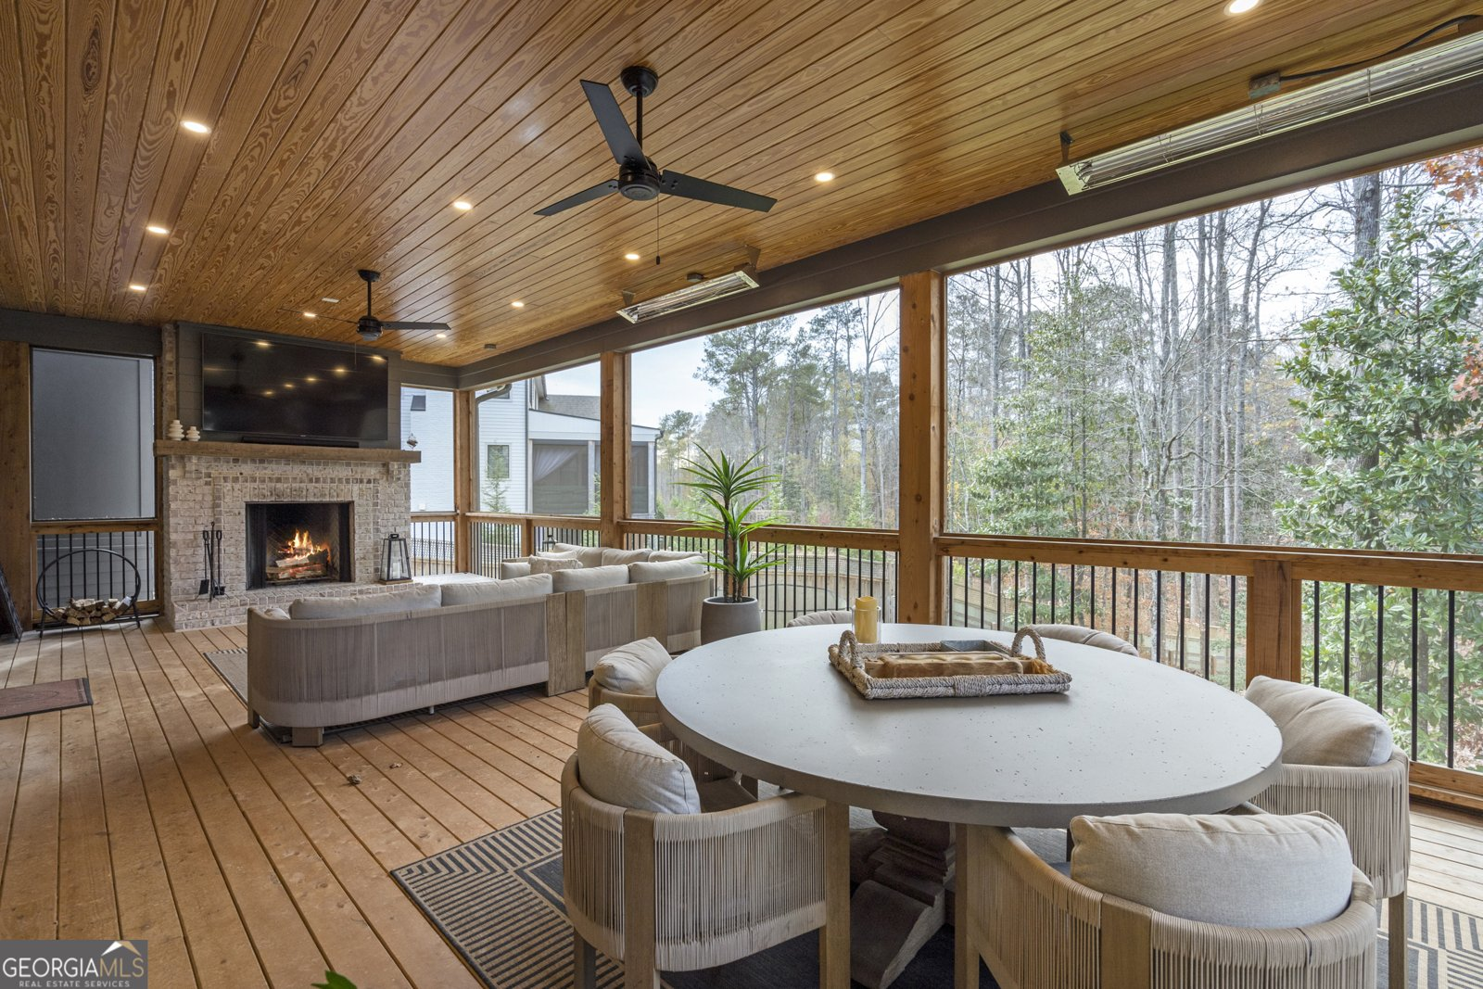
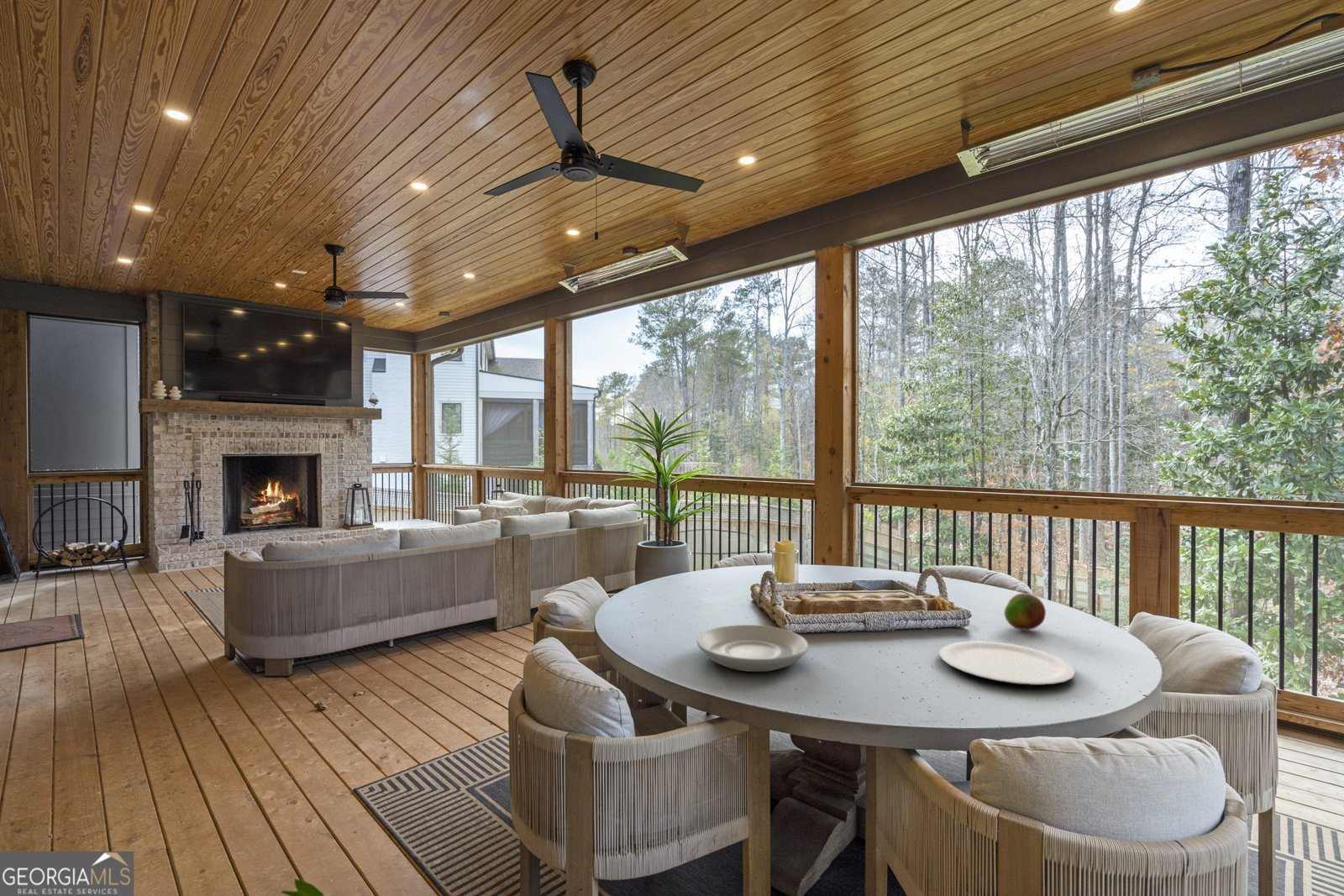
+ plate [938,640,1076,686]
+ plate [696,624,810,673]
+ fruit [1003,592,1047,631]
